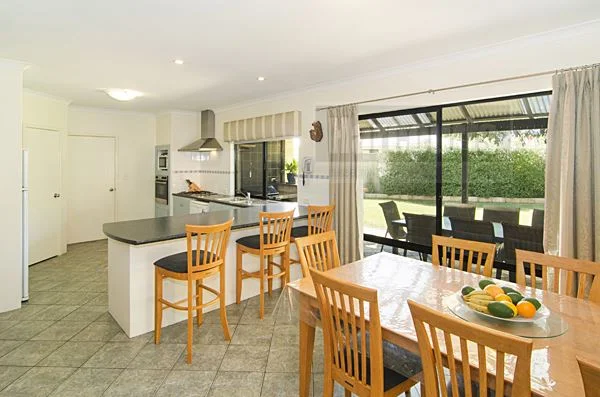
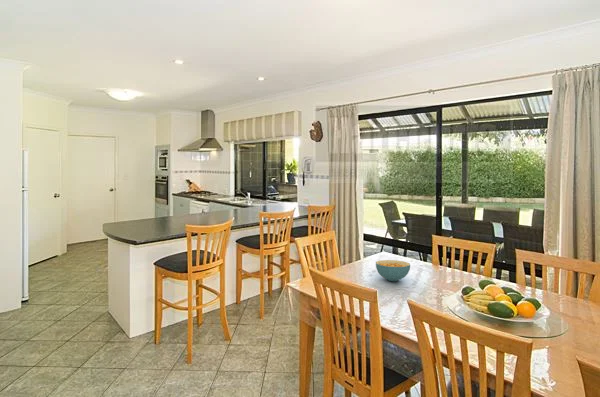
+ cereal bowl [375,259,411,282]
